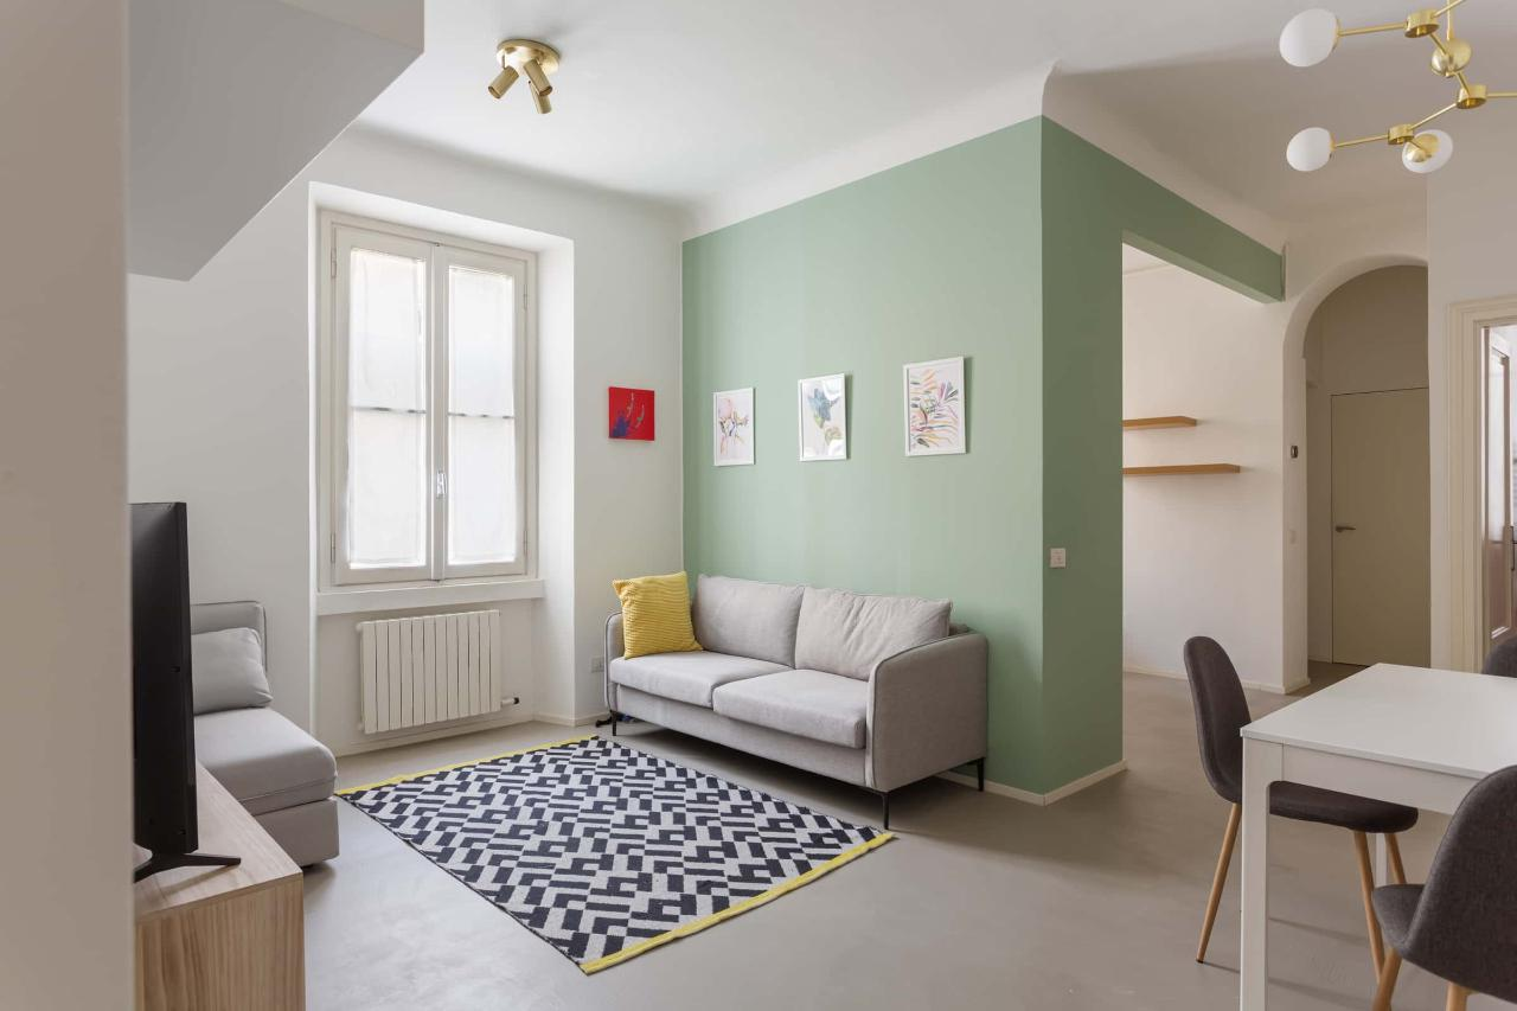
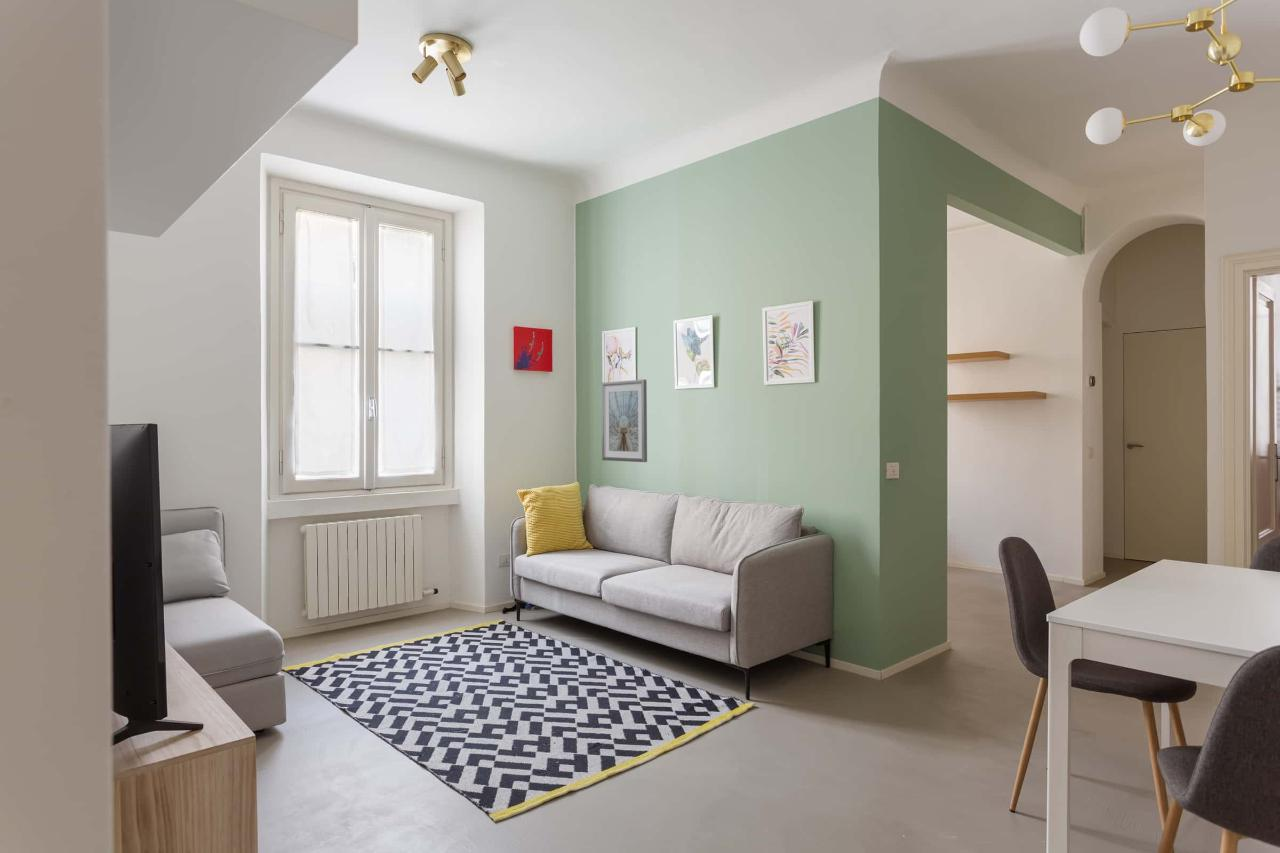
+ picture frame [600,379,648,463]
